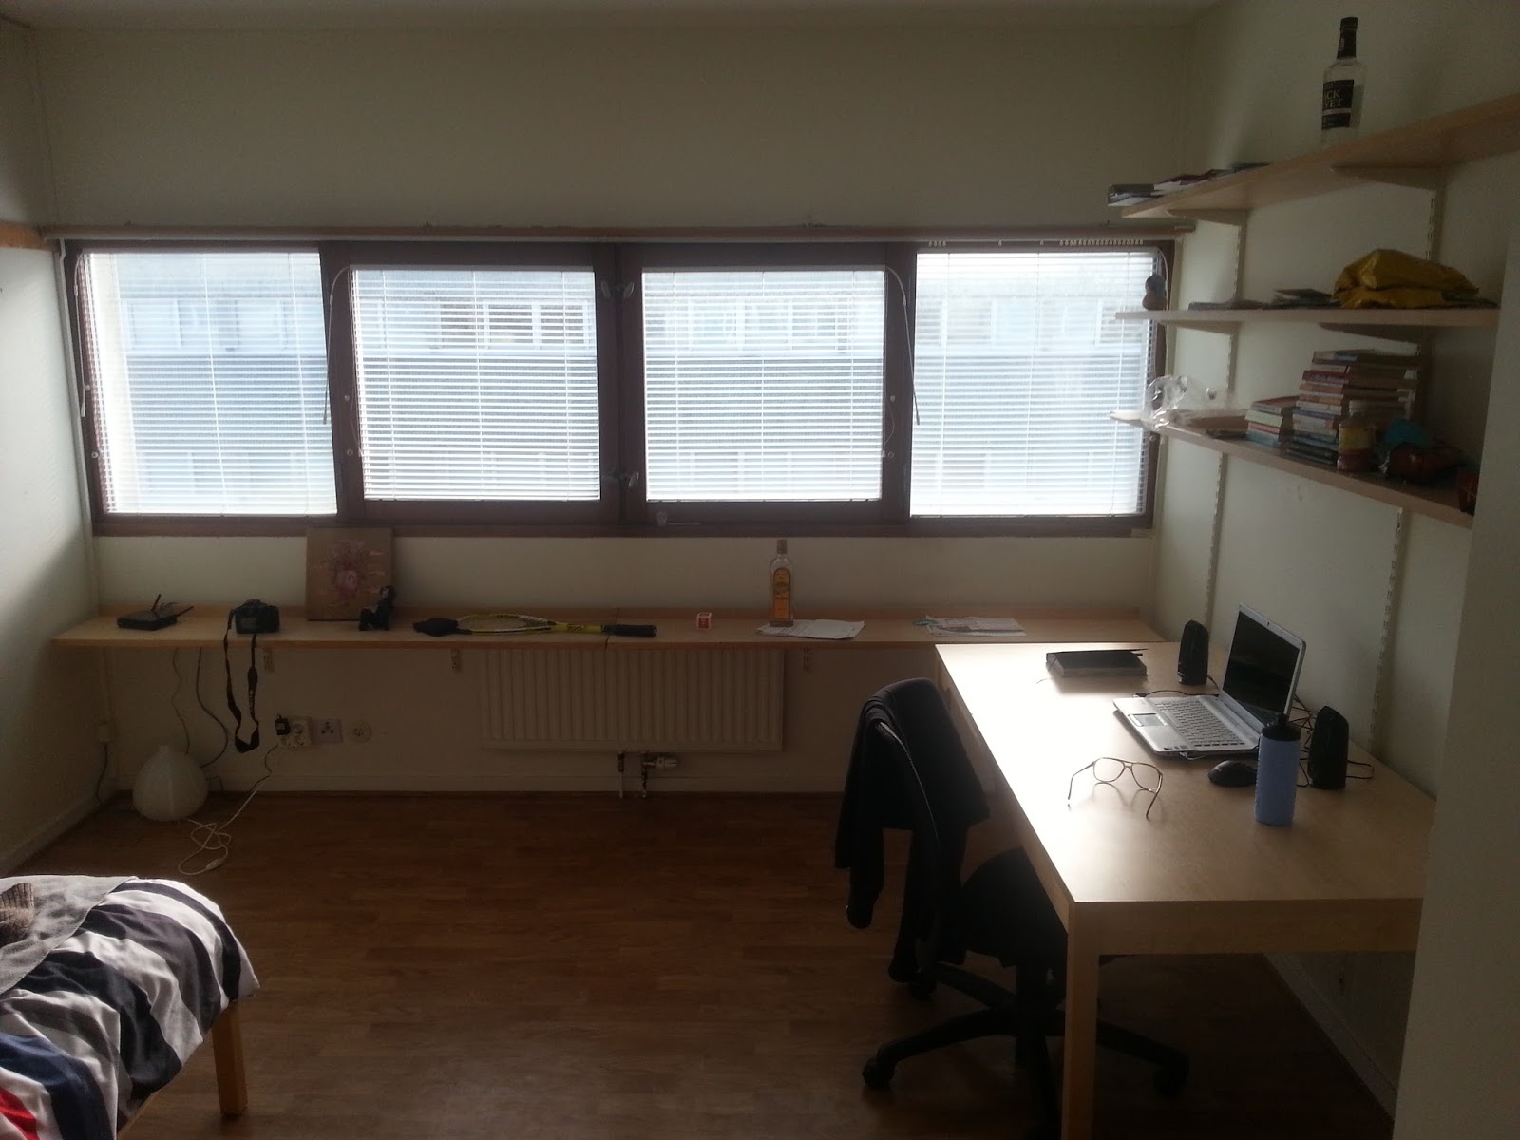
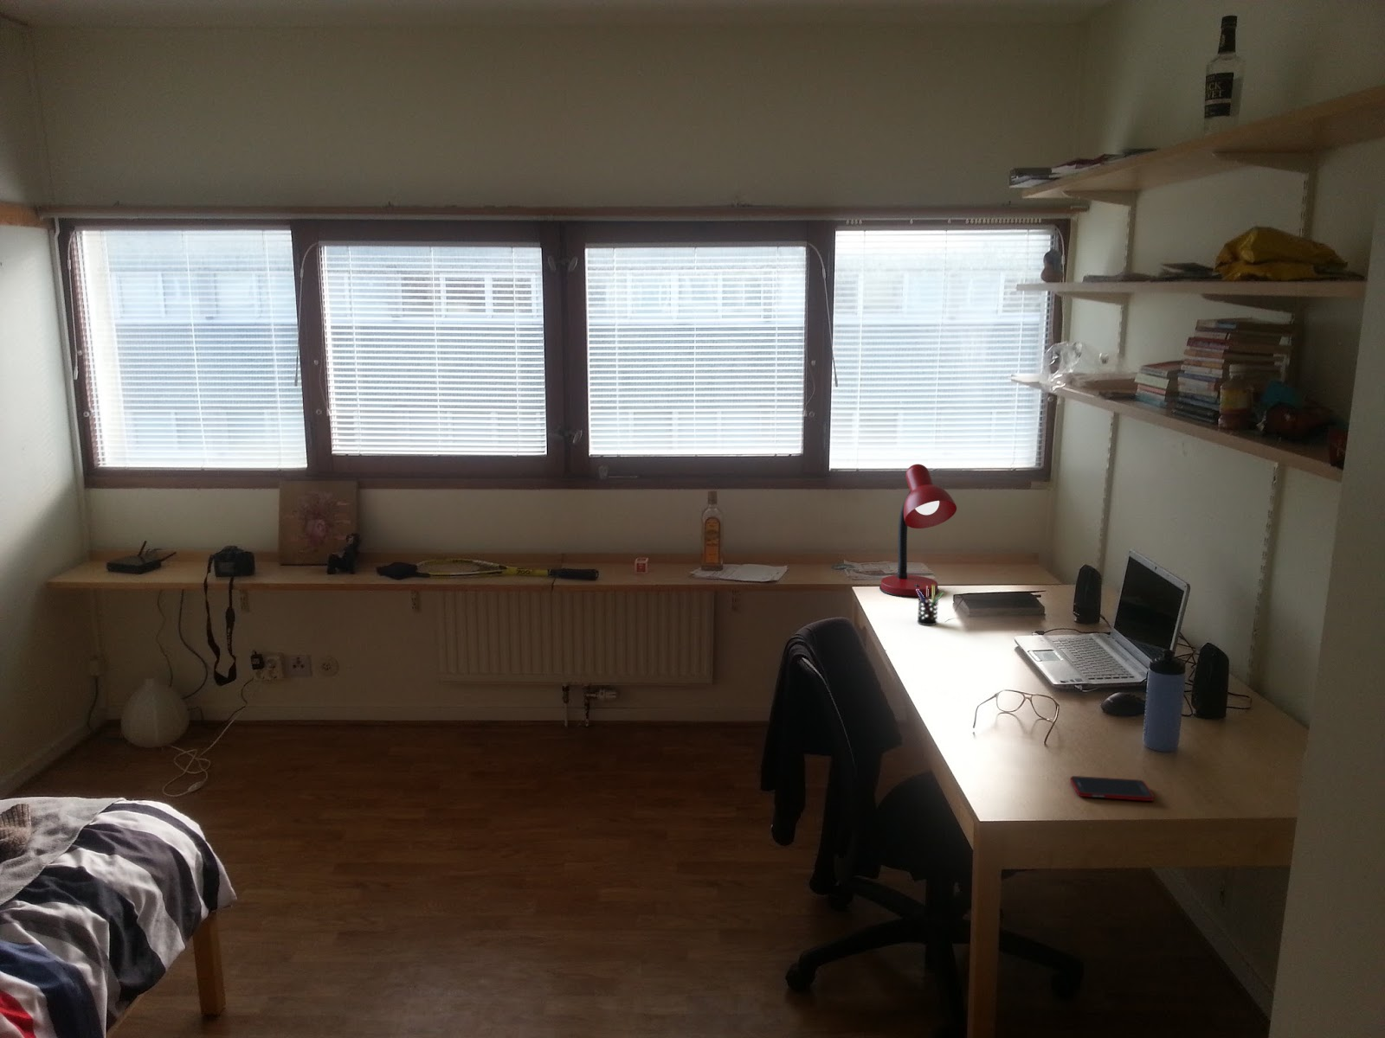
+ pen holder [916,584,946,626]
+ cell phone [1069,775,1155,801]
+ desk lamp [879,463,958,599]
